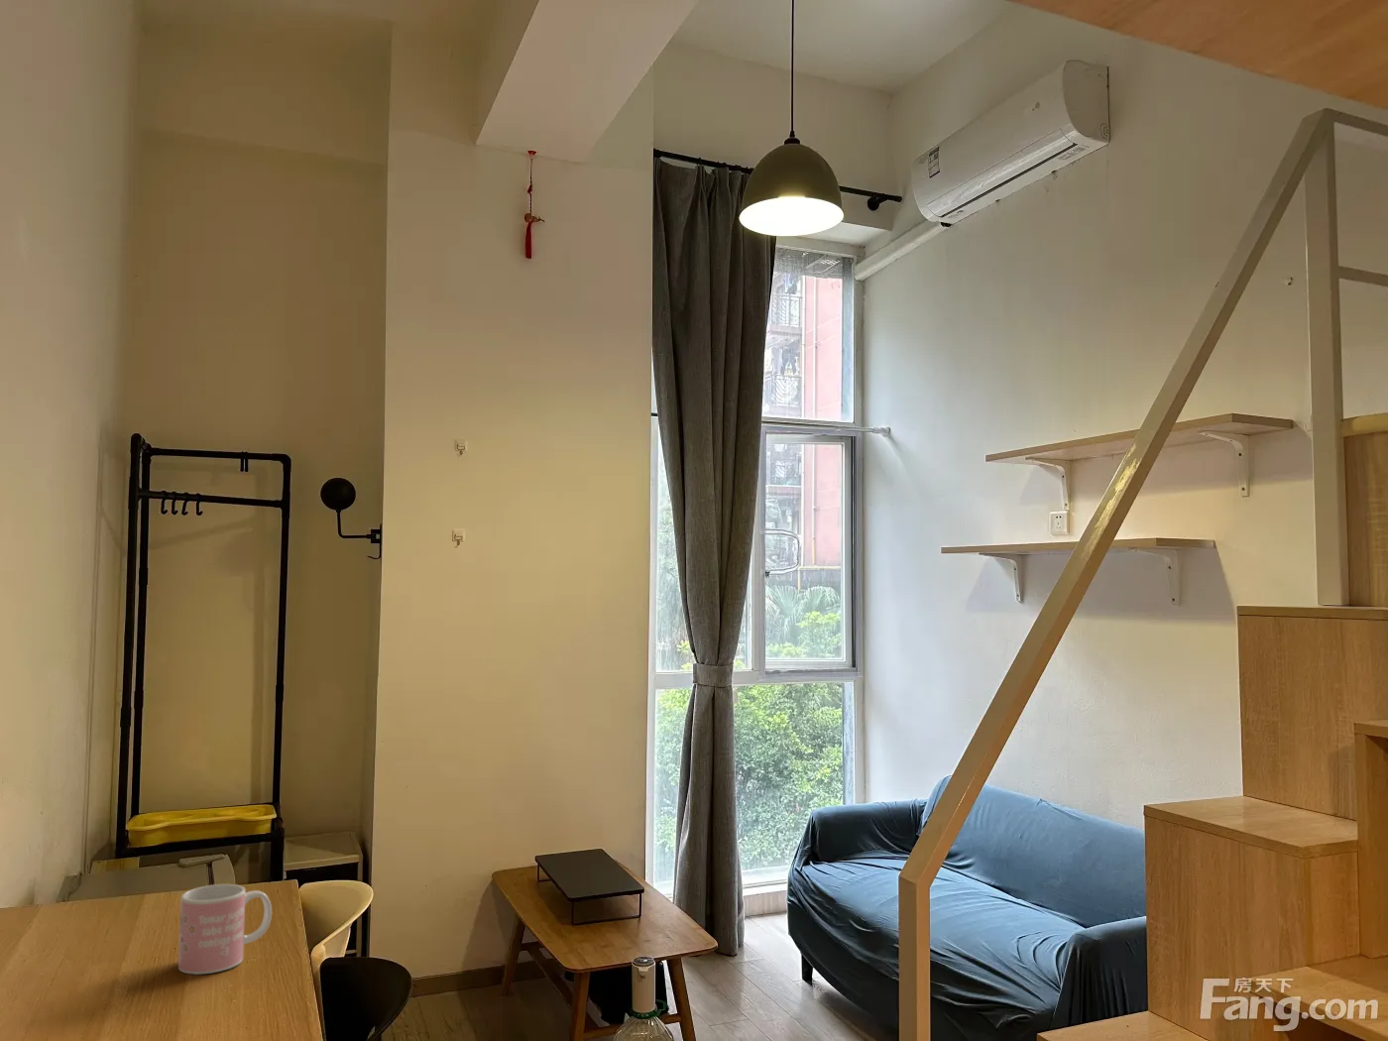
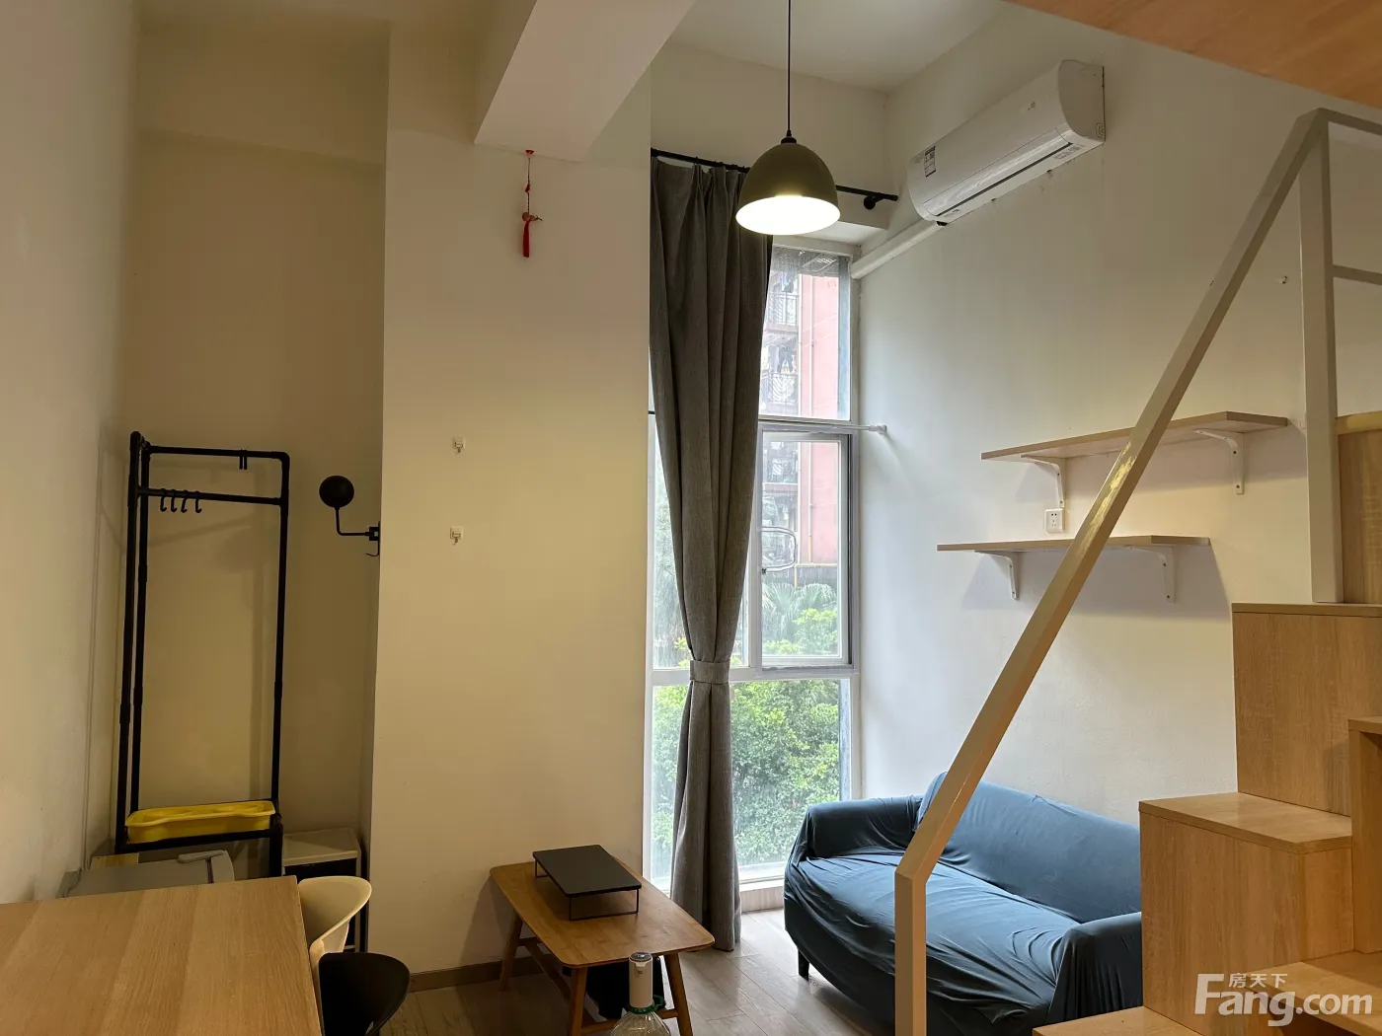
- mug [177,884,272,975]
